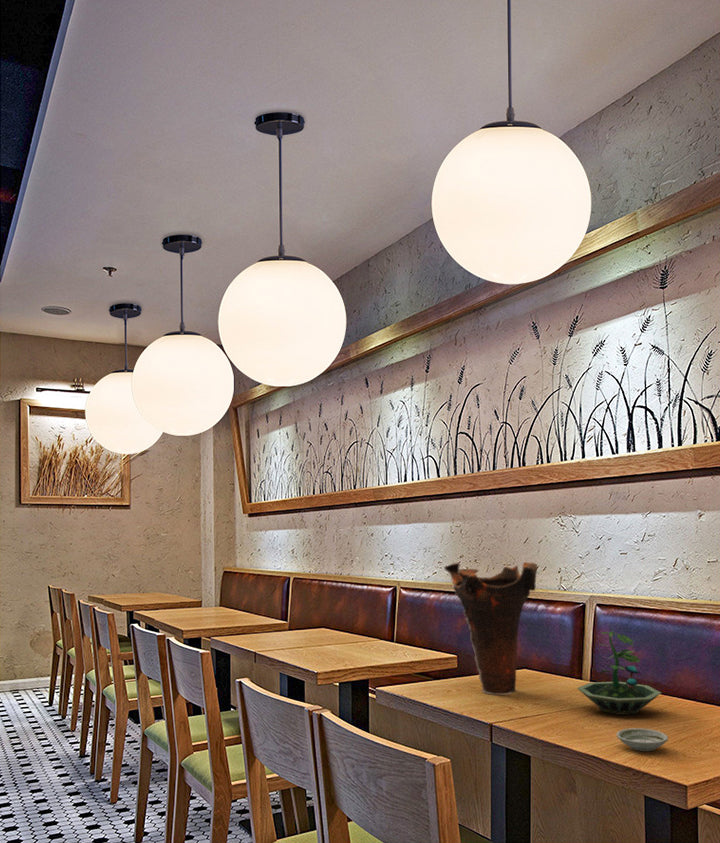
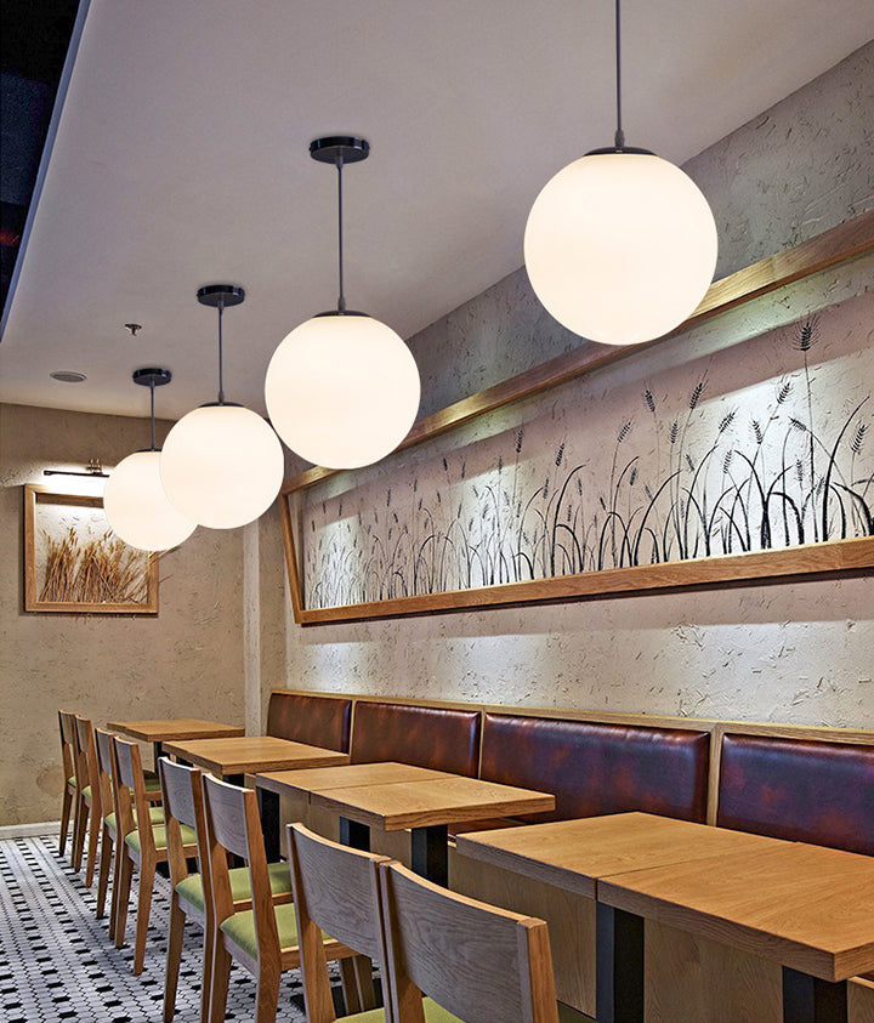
- vase [443,561,539,696]
- terrarium [576,630,662,716]
- saucer [615,727,669,752]
